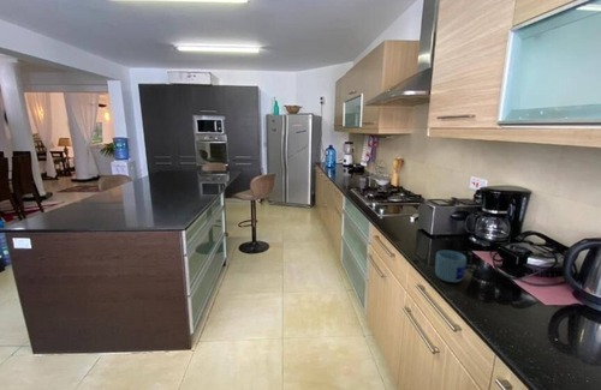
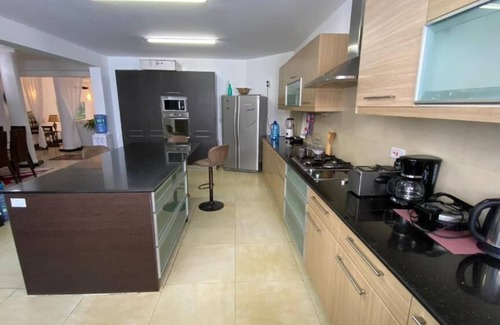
- mug [434,250,468,283]
